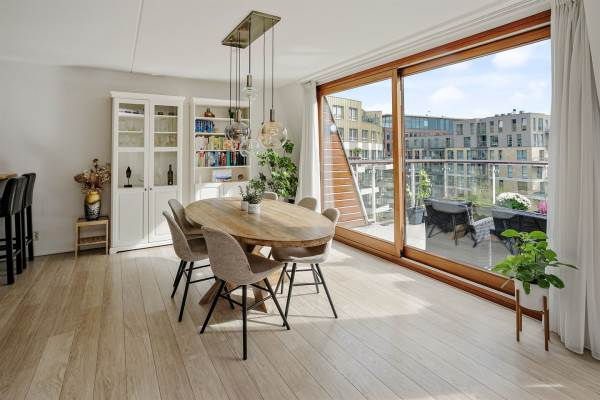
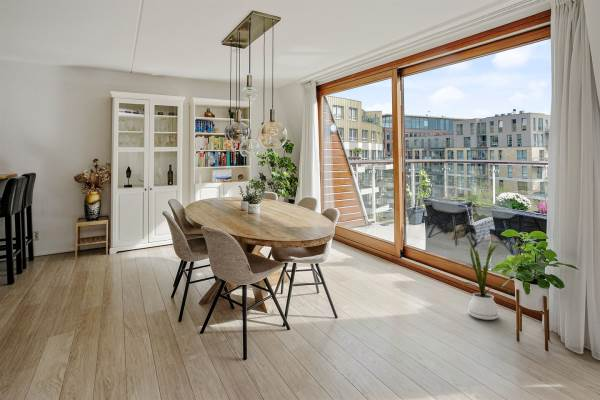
+ house plant [458,230,511,321]
